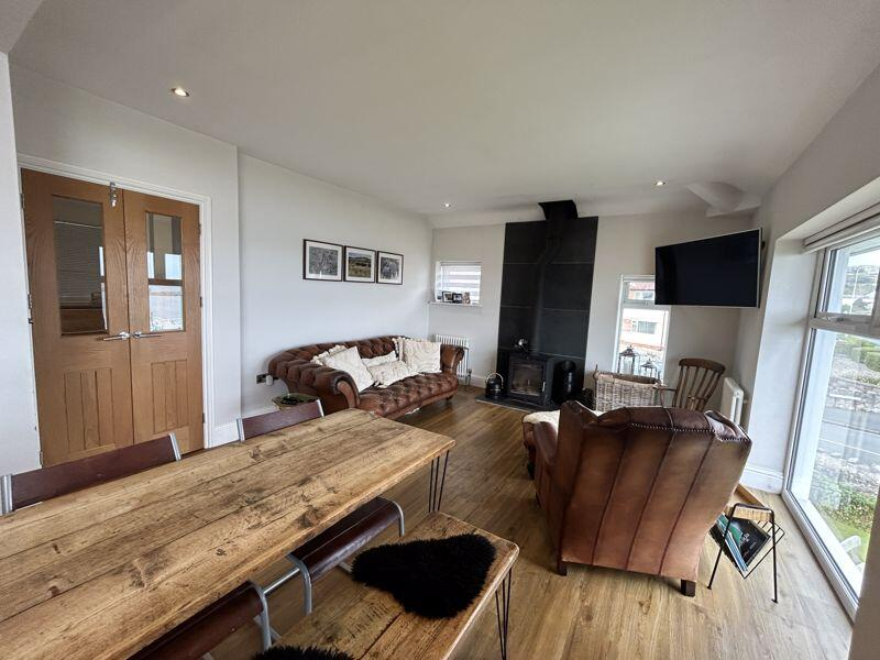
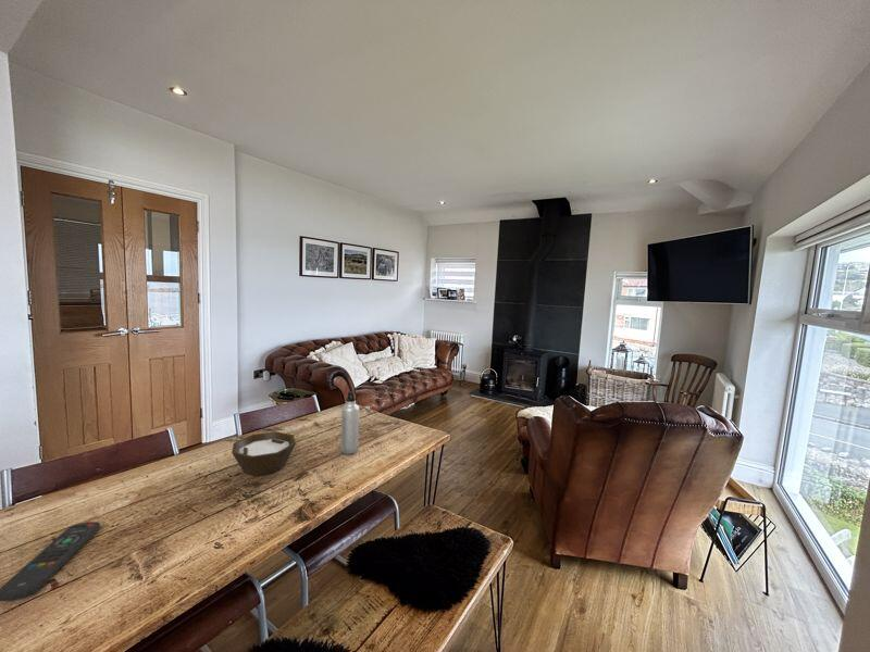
+ remote control [0,521,101,602]
+ bowl [231,430,297,477]
+ water bottle [340,390,360,455]
